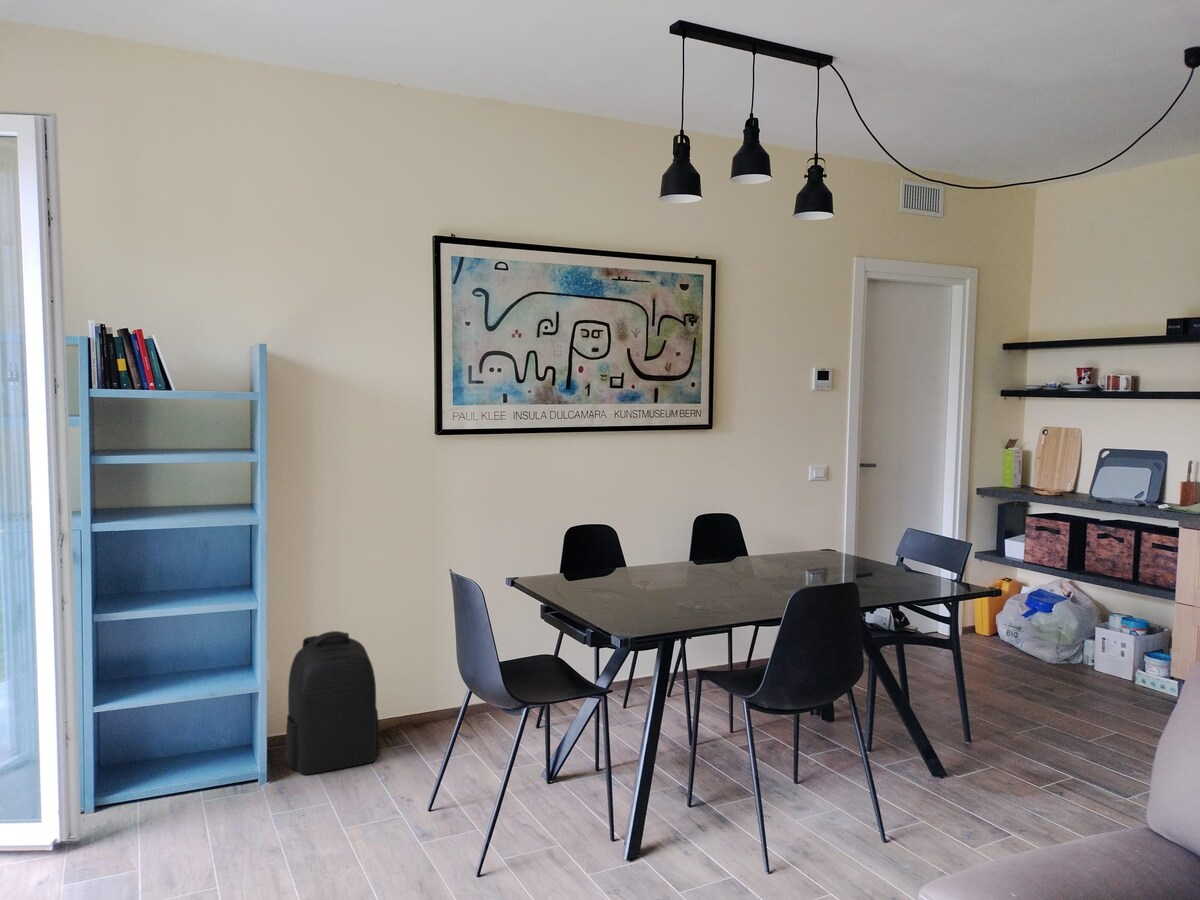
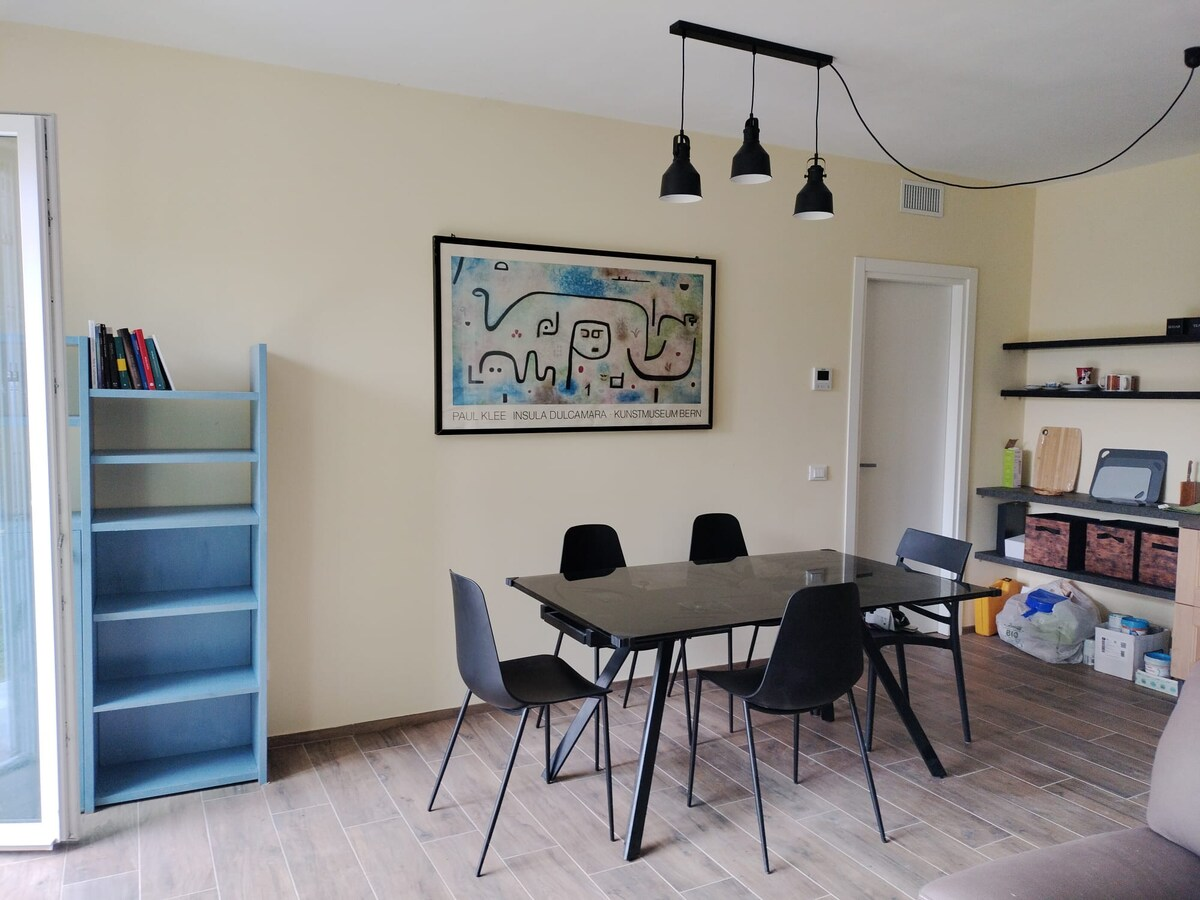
- backpack [284,630,381,776]
